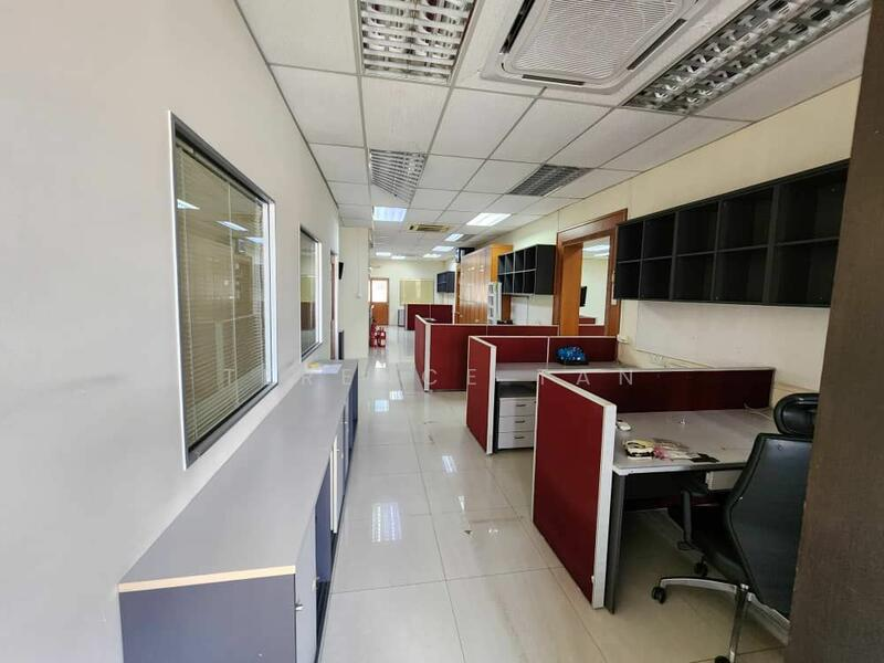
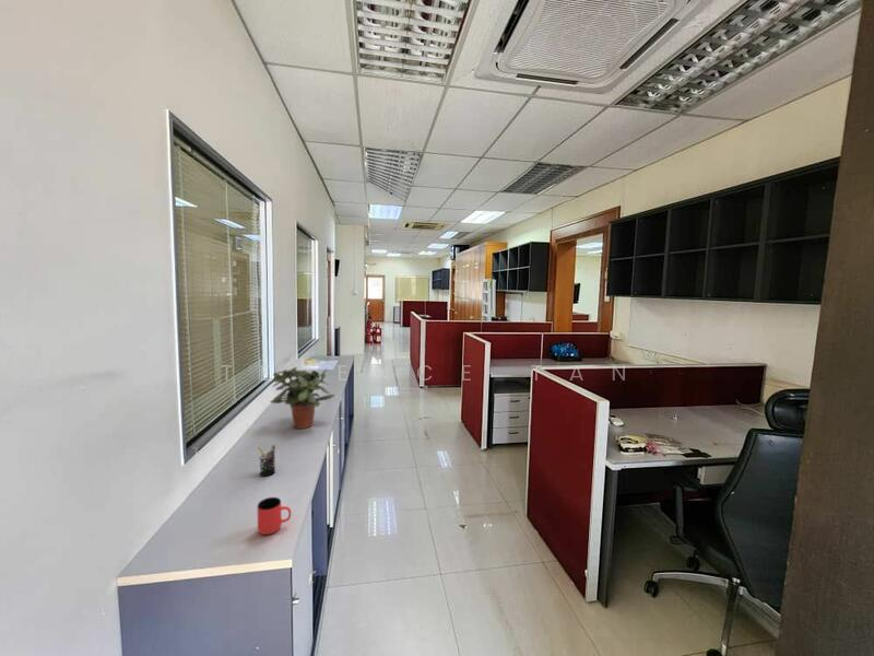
+ potted plant [269,366,336,430]
+ cup [257,496,292,536]
+ pen holder [257,444,276,478]
